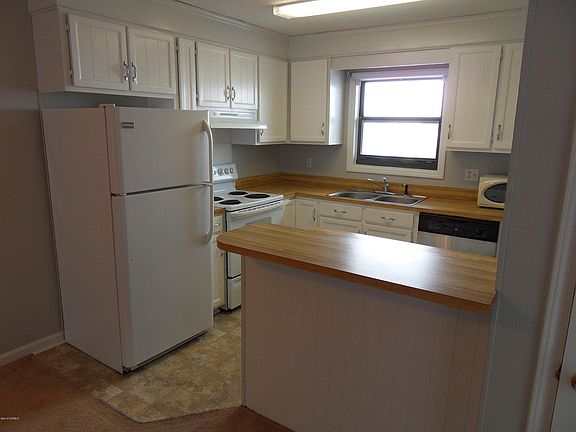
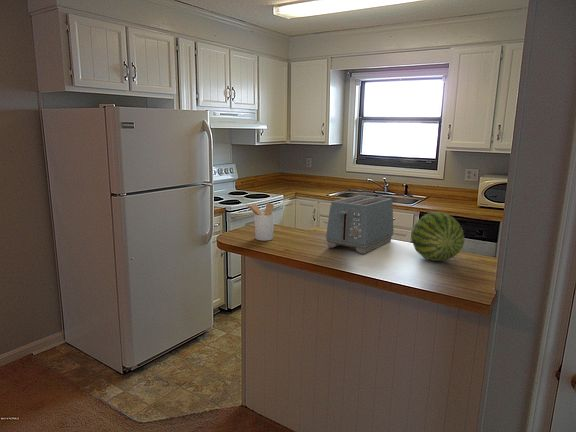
+ utensil holder [245,202,276,242]
+ toaster [325,194,394,255]
+ fruit [411,211,465,262]
